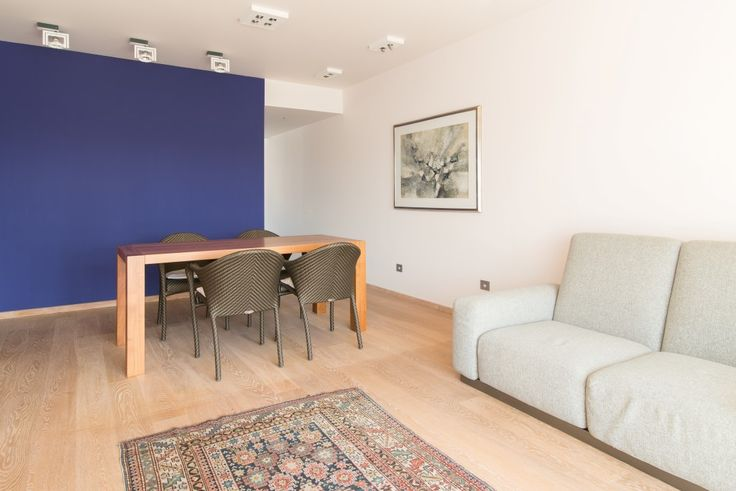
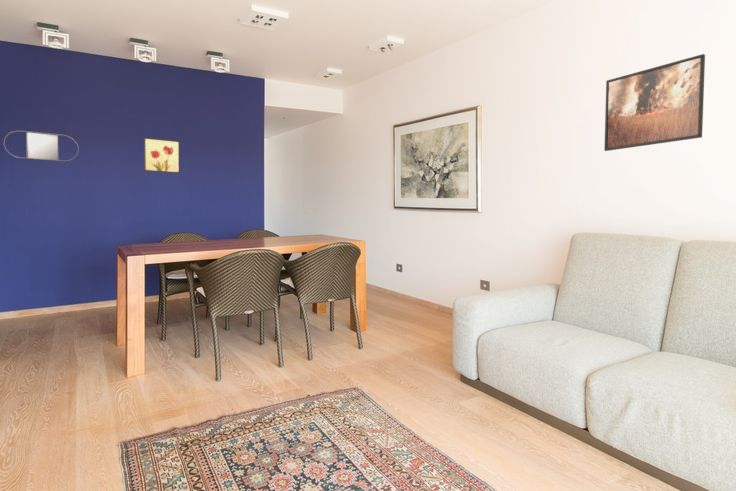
+ home mirror [3,130,80,162]
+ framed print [603,53,706,152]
+ wall art [143,137,181,174]
